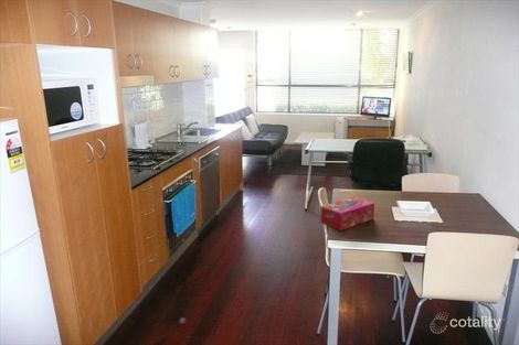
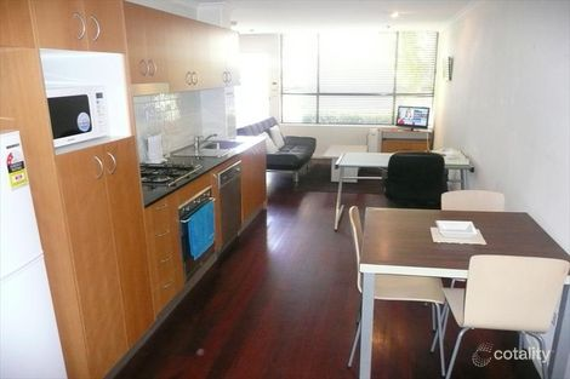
- tissue box [319,196,375,231]
